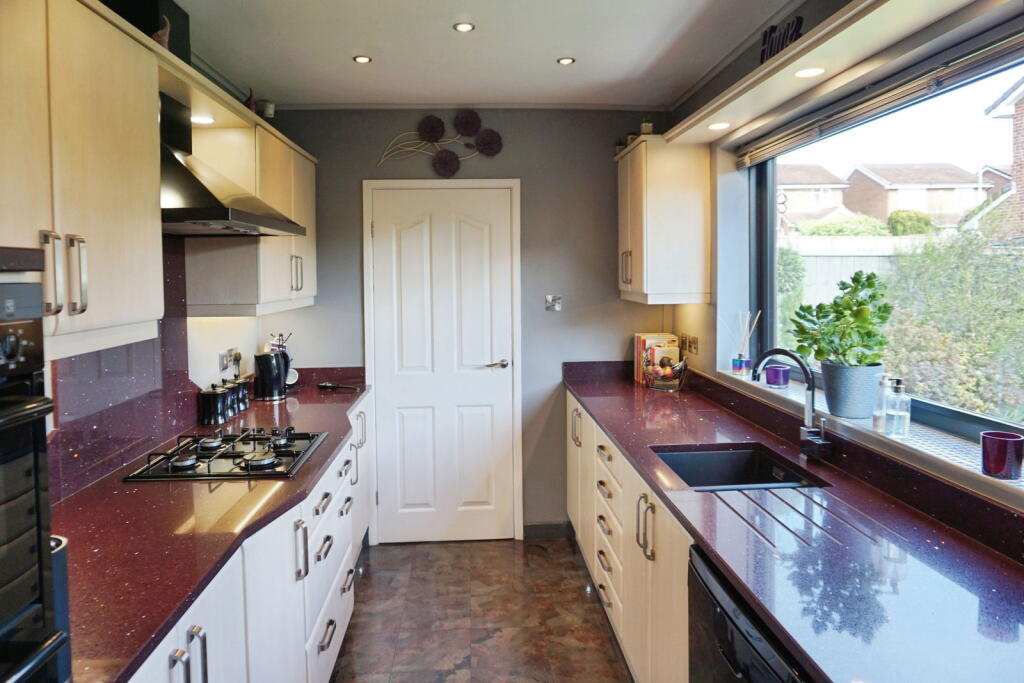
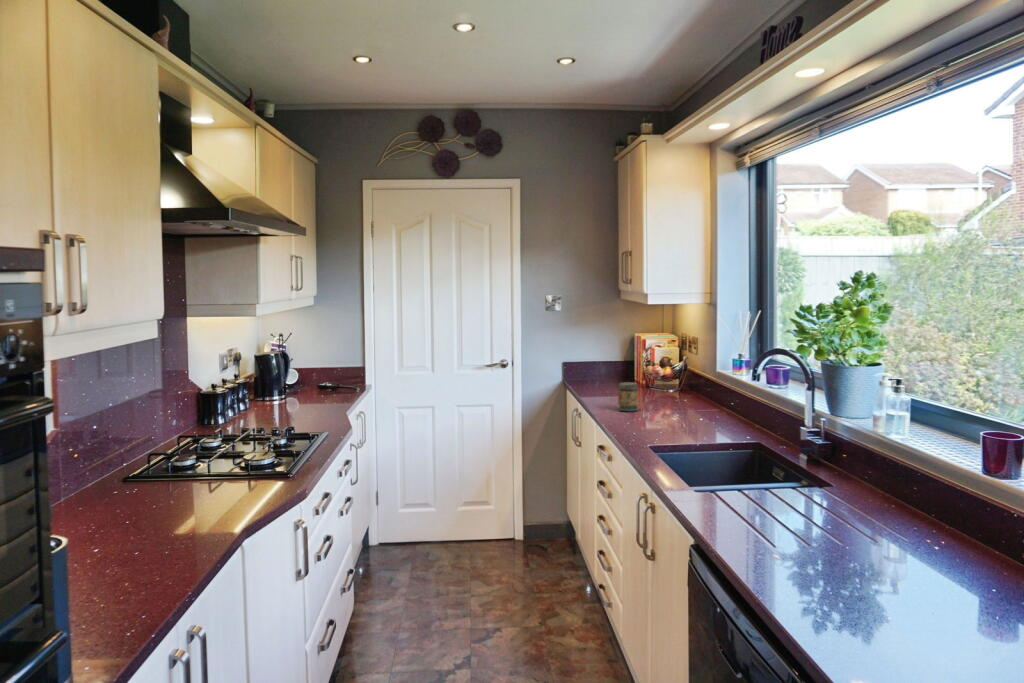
+ jar [617,382,639,412]
